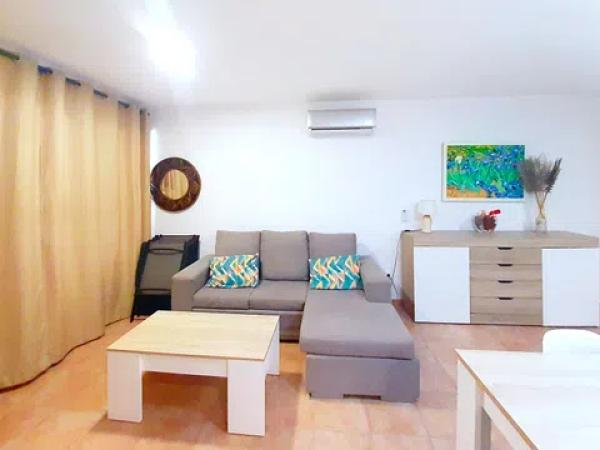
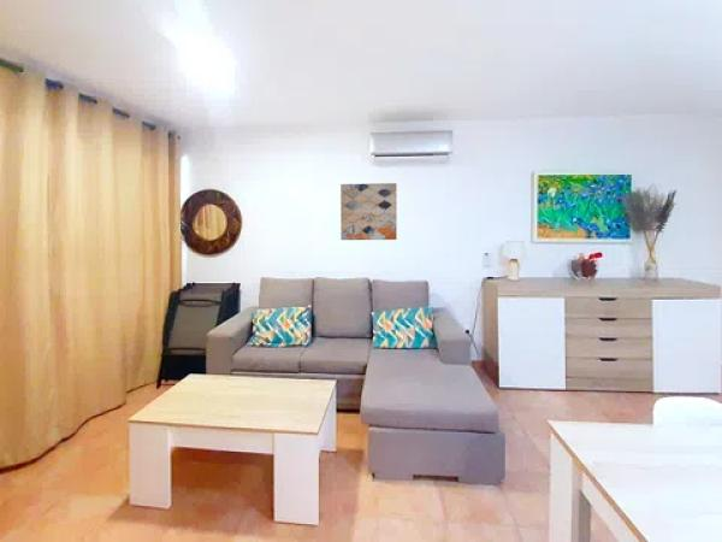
+ wall art [339,182,398,241]
